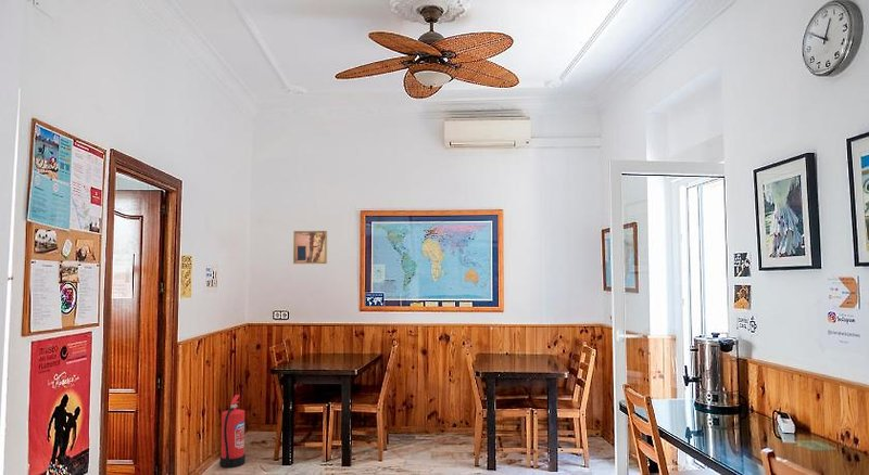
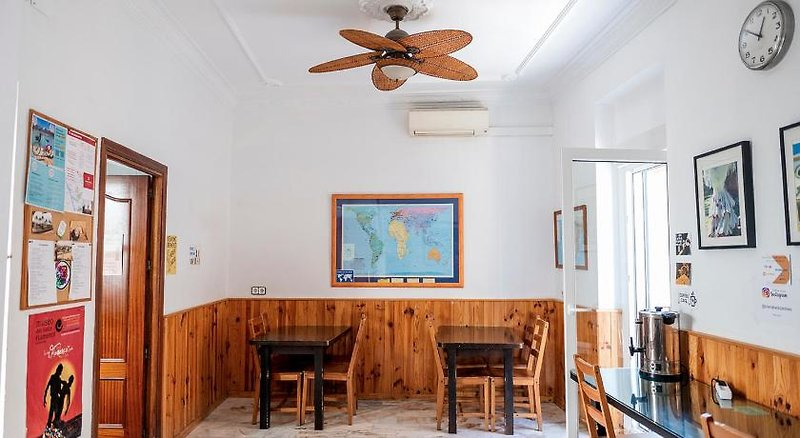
- fire extinguisher [218,394,247,468]
- wall art [292,230,328,265]
